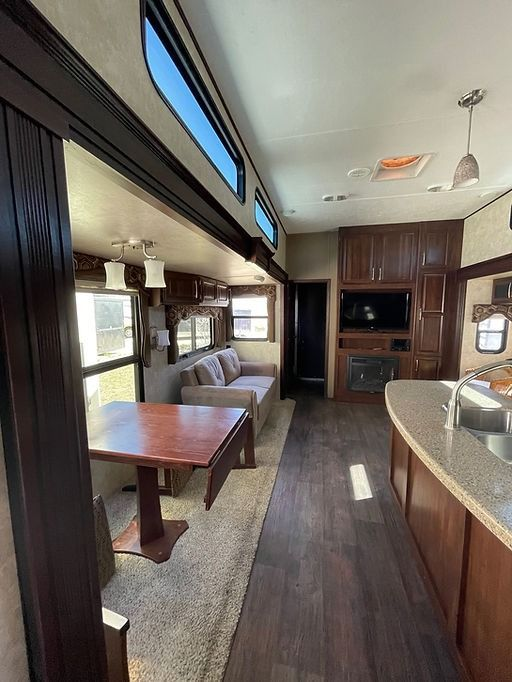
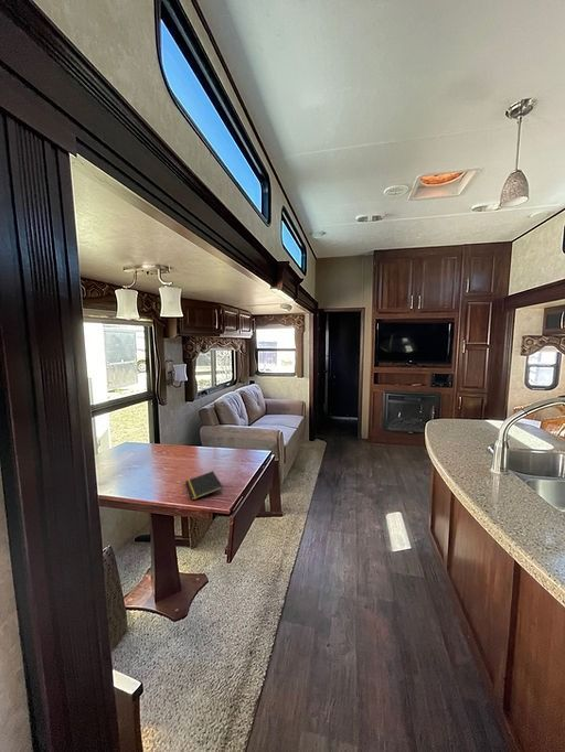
+ notepad [184,470,224,502]
